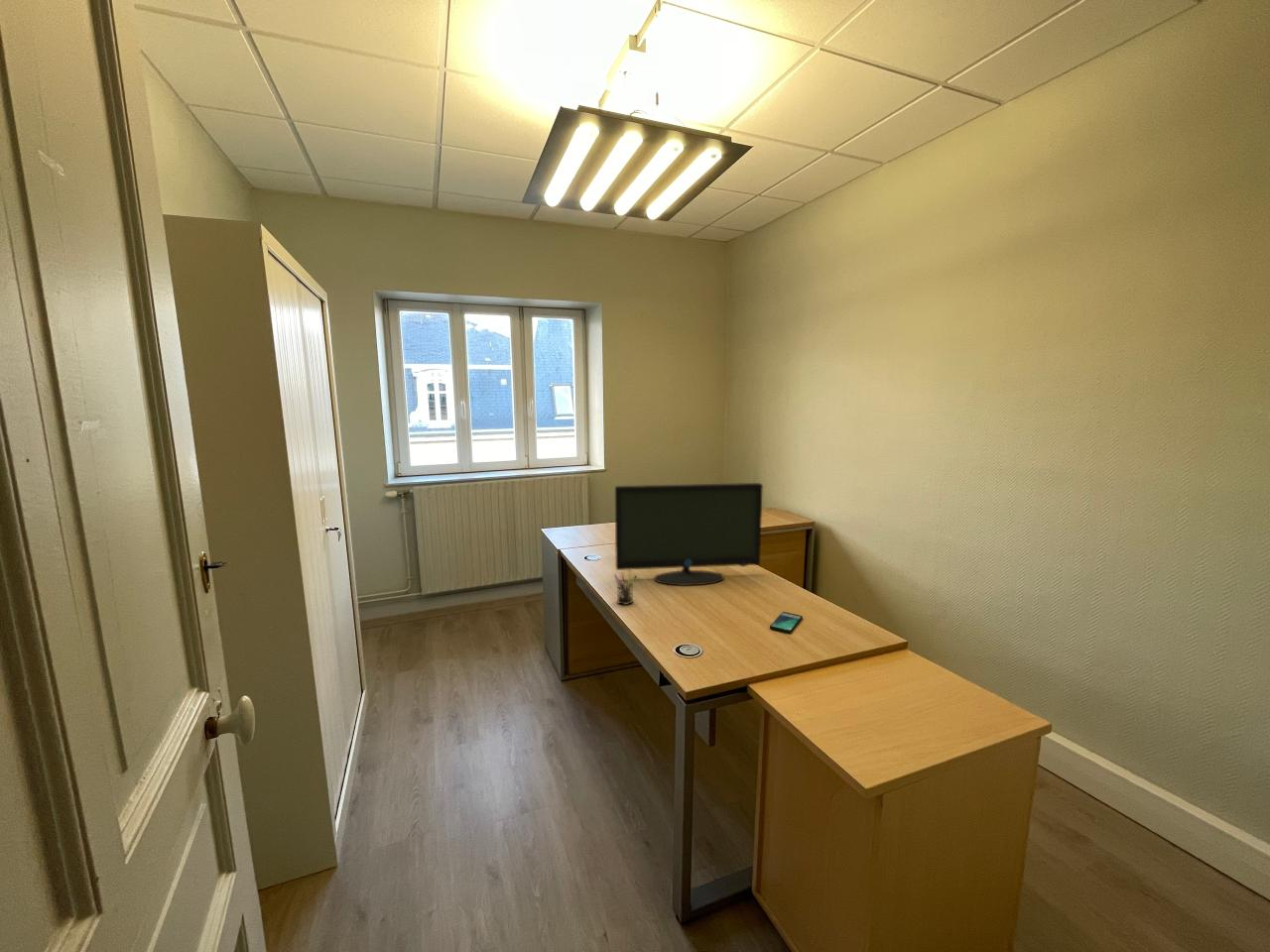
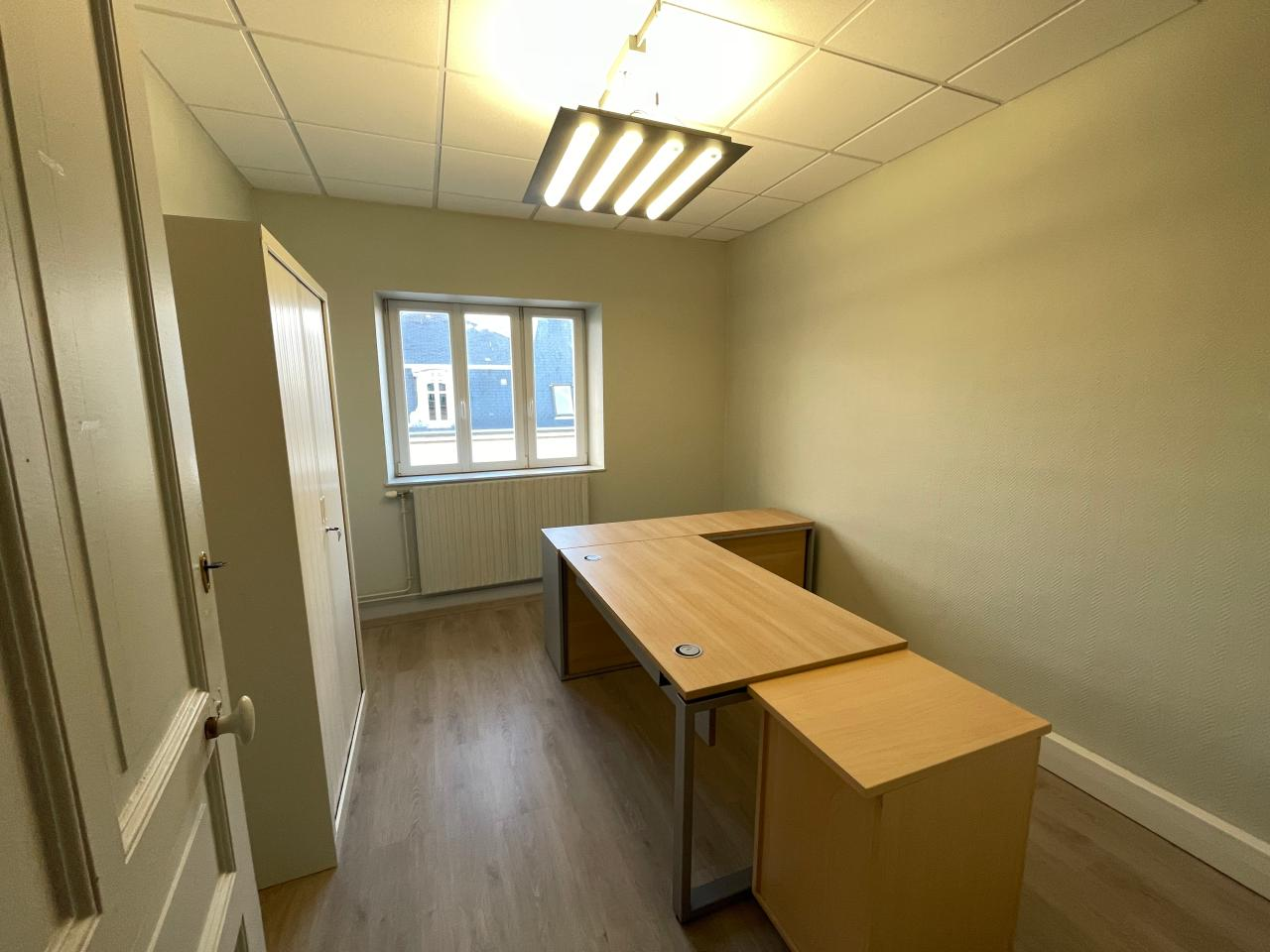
- monitor [614,482,764,586]
- smartphone [769,611,804,634]
- pen holder [613,569,638,606]
